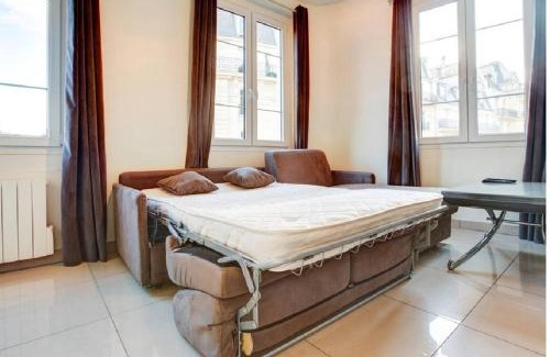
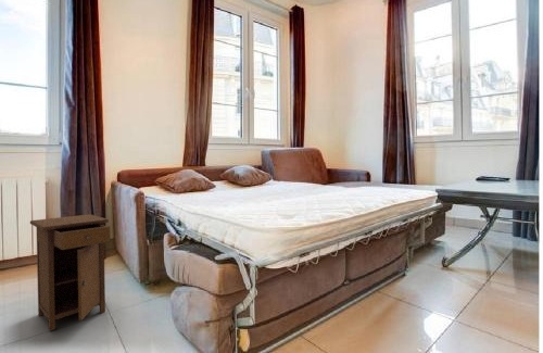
+ nightstand [29,213,111,331]
